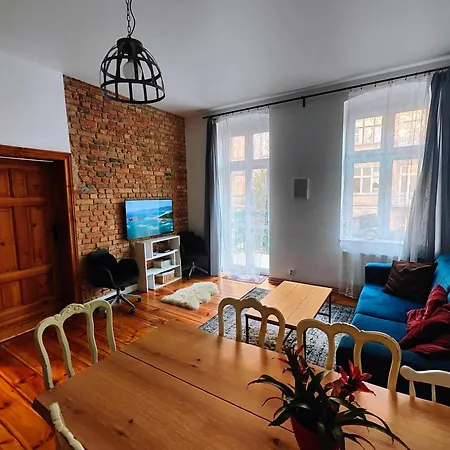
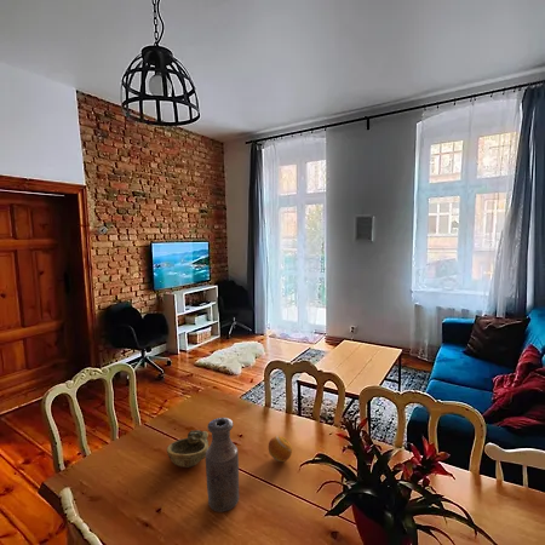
+ bottle [205,417,240,514]
+ decorative bowl [166,429,210,469]
+ fruit [268,435,293,463]
